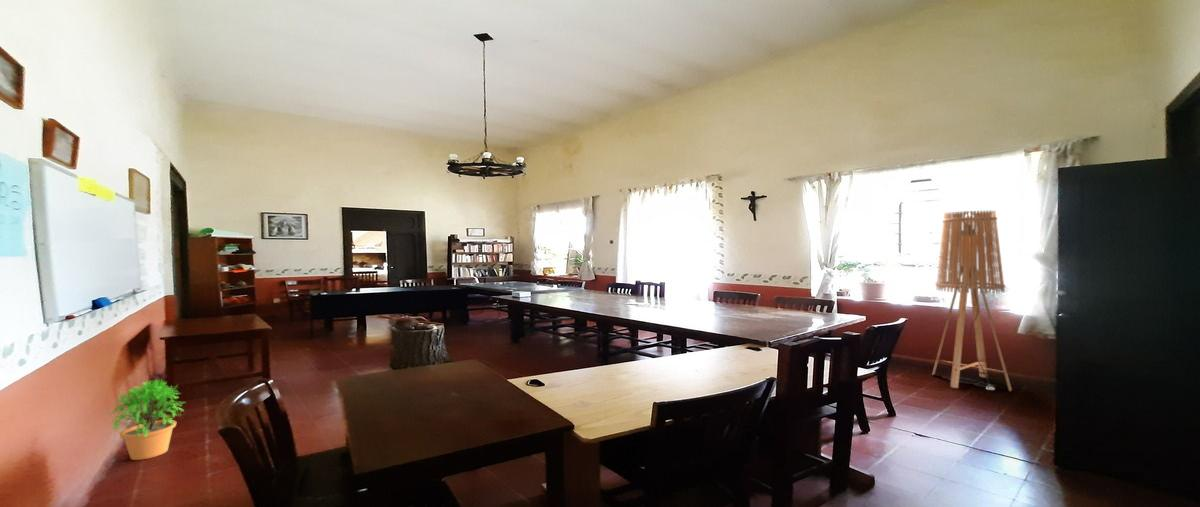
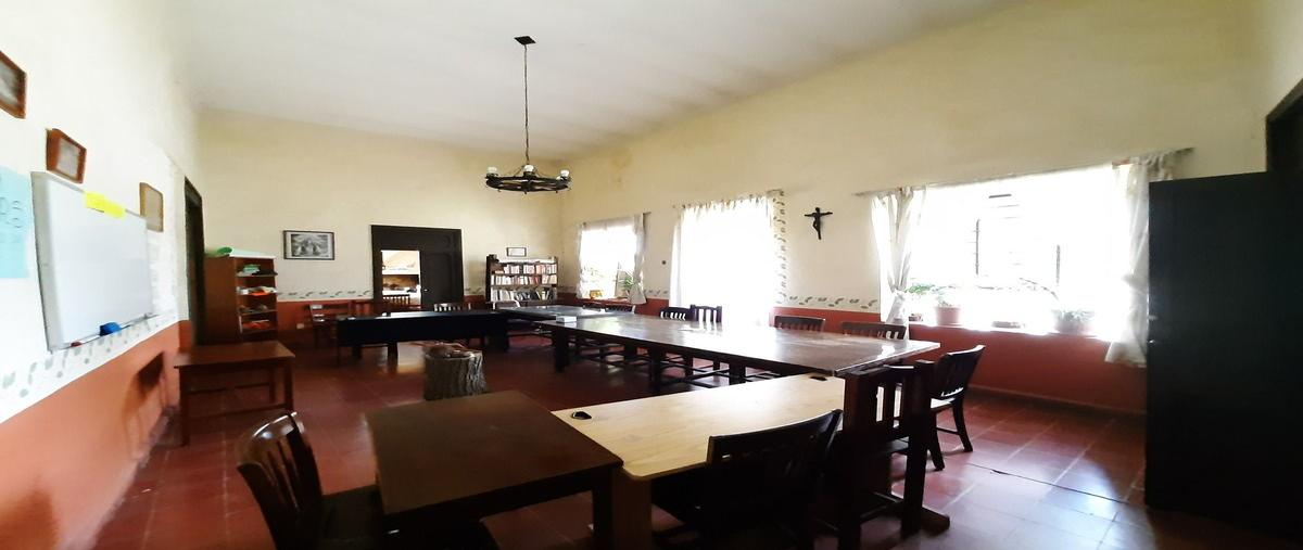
- potted plant [106,377,187,461]
- floor lamp [931,210,1013,392]
